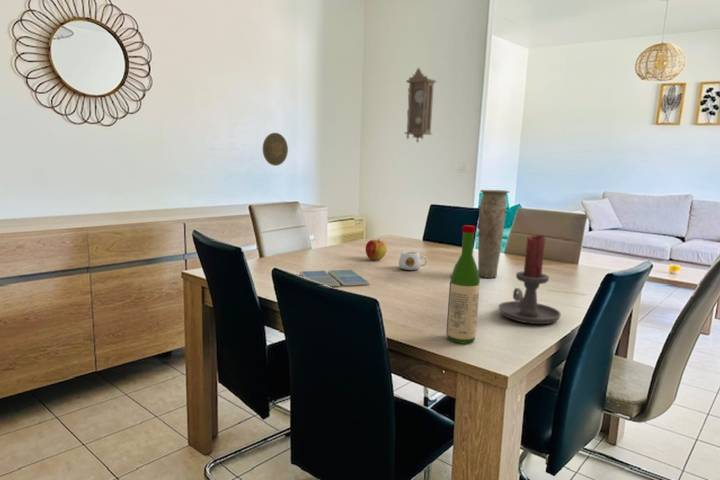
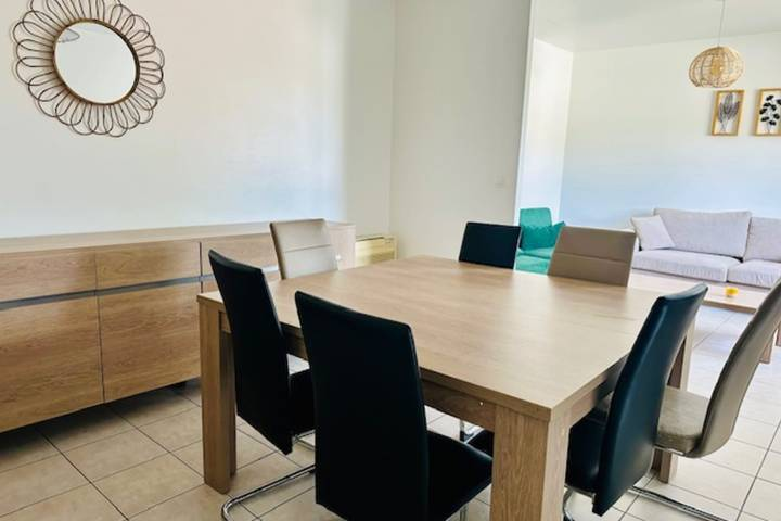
- pendulum clock [403,67,437,144]
- drink coaster [299,269,370,288]
- vase [477,189,510,279]
- decorative plate [262,132,289,167]
- candle holder [497,234,562,325]
- mug [398,250,428,271]
- apple [365,238,388,261]
- wine bottle [445,224,481,345]
